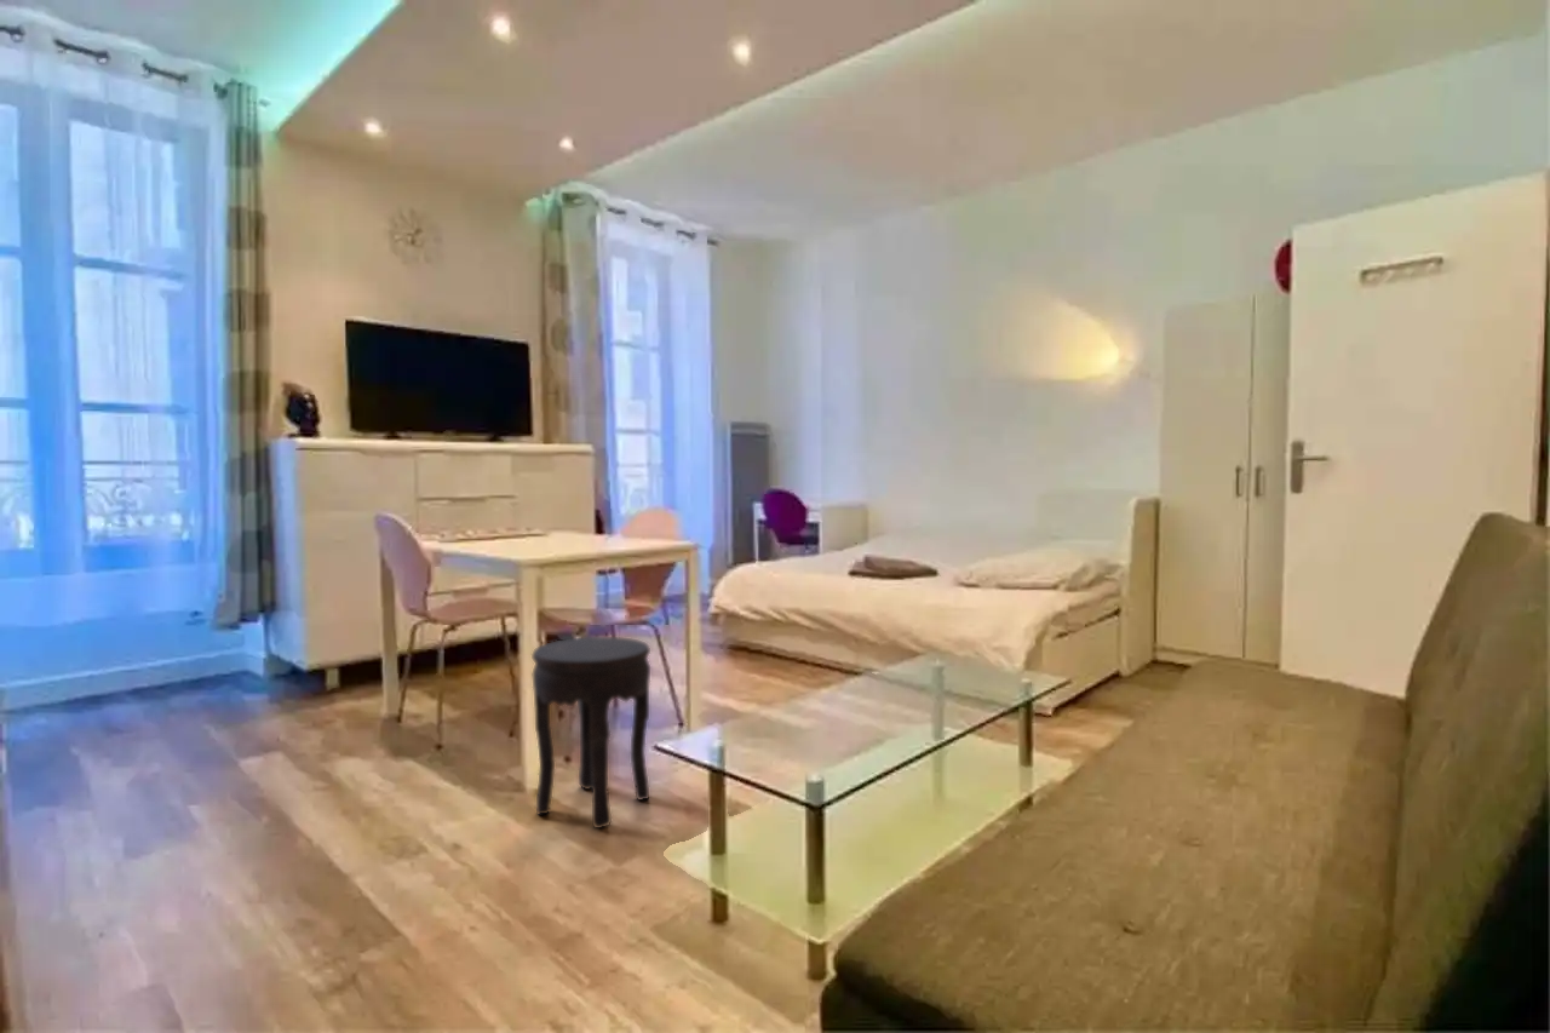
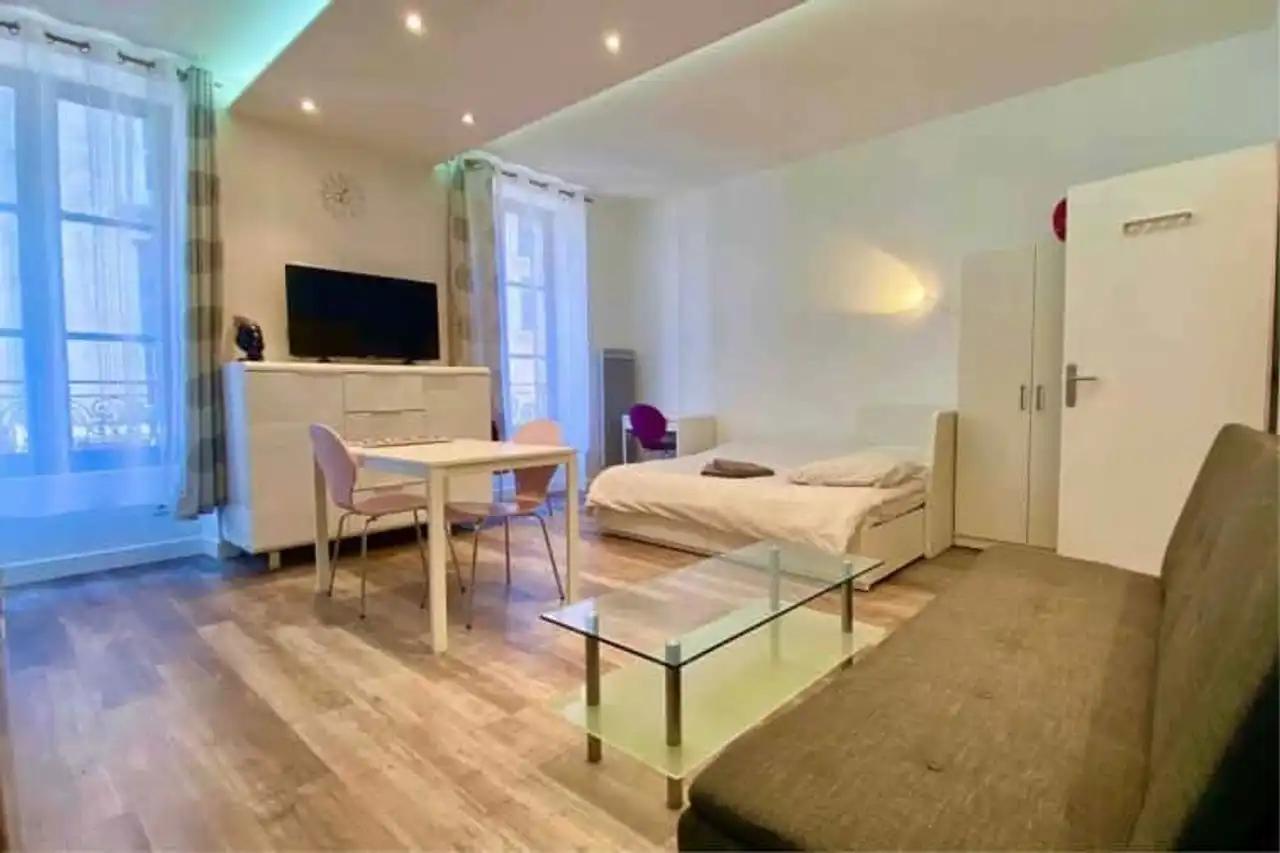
- side table [530,636,651,830]
